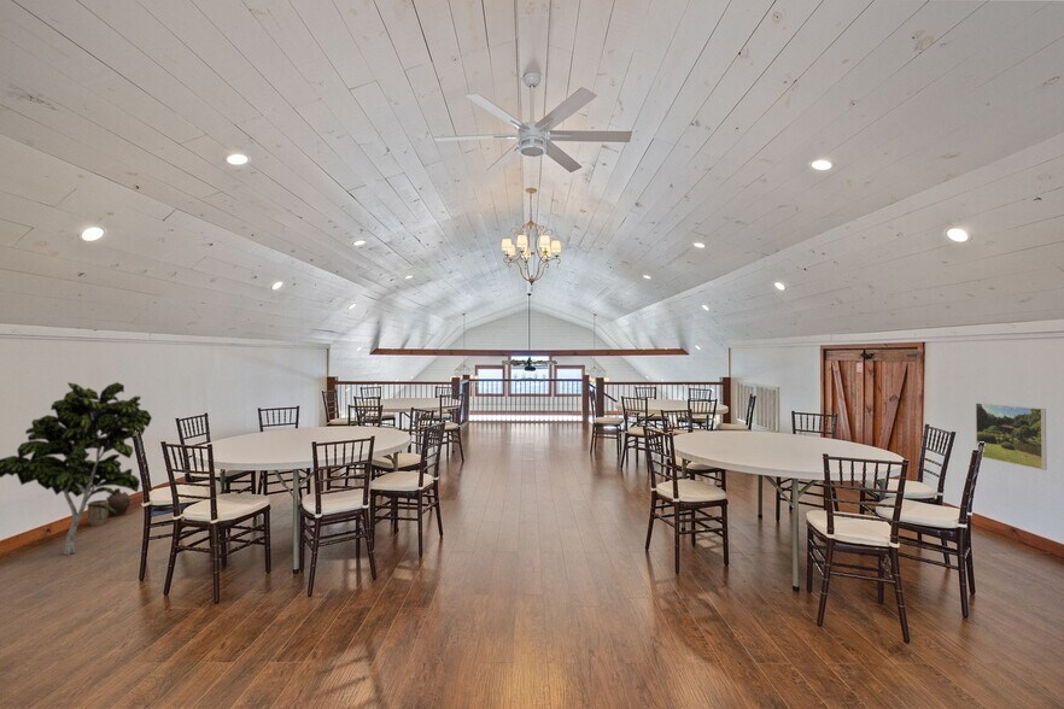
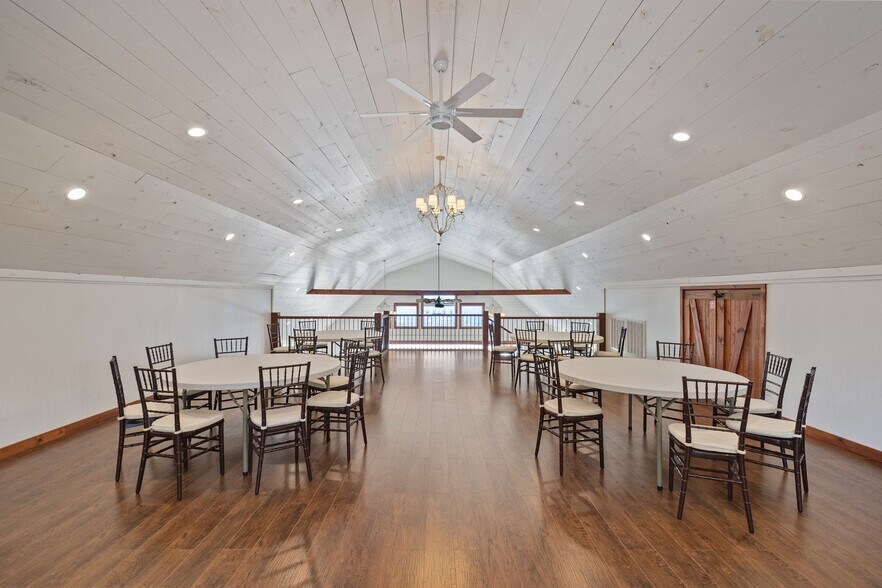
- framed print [975,402,1048,471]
- indoor plant [0,381,153,556]
- plant pot [87,499,109,527]
- ceramic jug [105,487,131,517]
